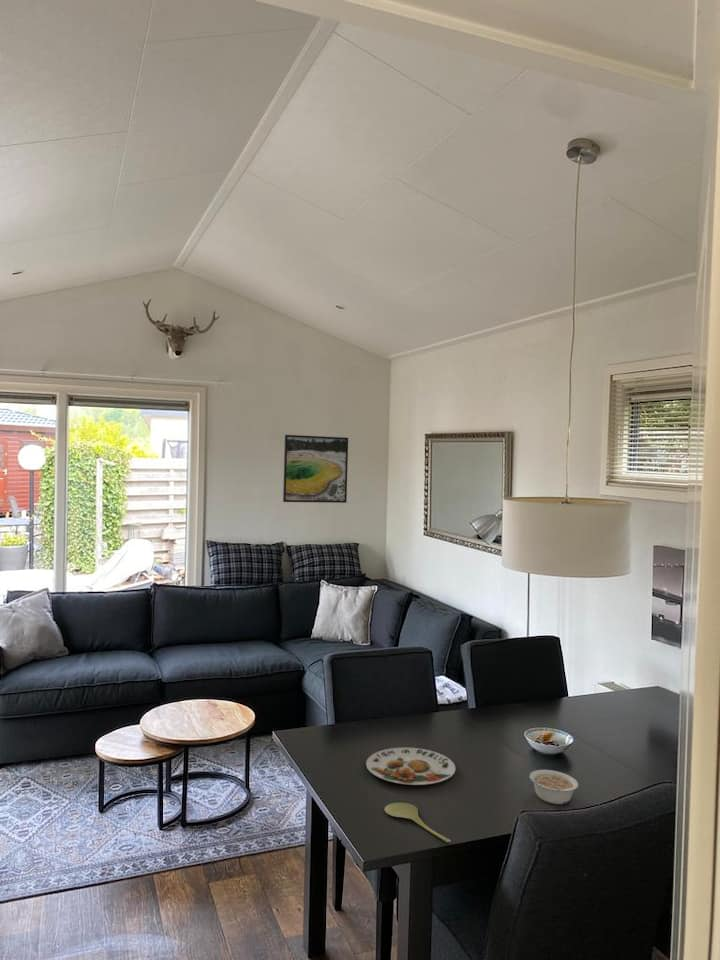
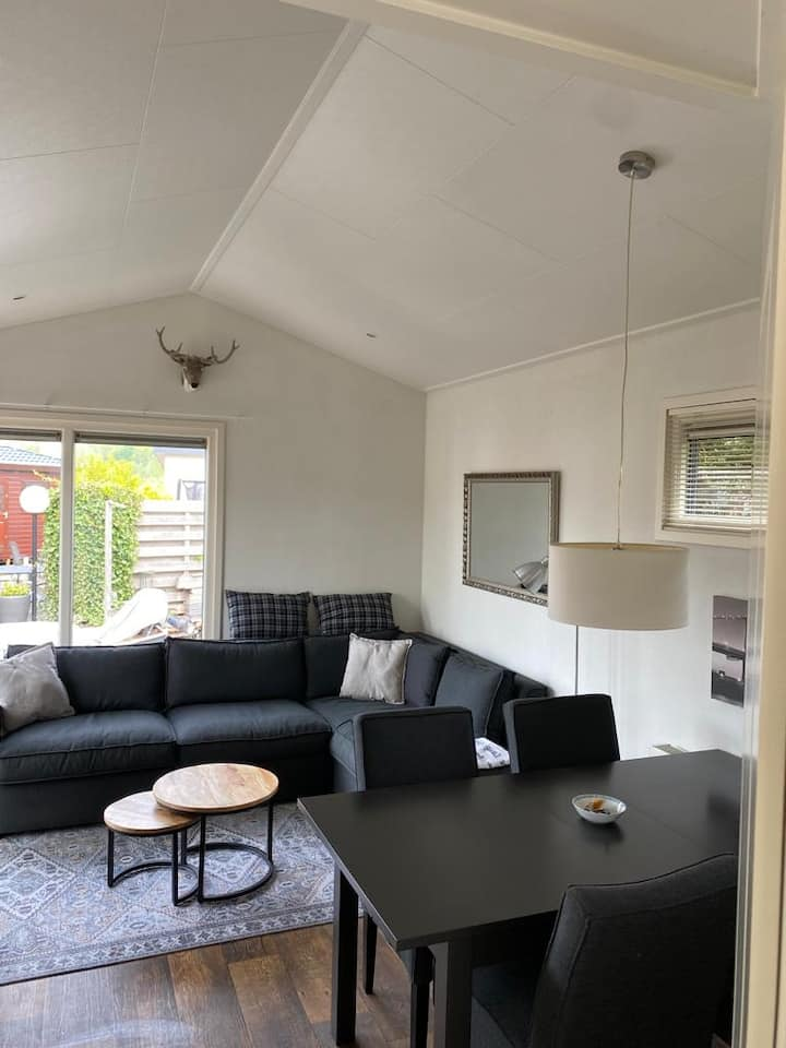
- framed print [282,434,349,504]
- spoon [383,802,452,843]
- legume [529,769,579,805]
- plate [365,747,457,786]
